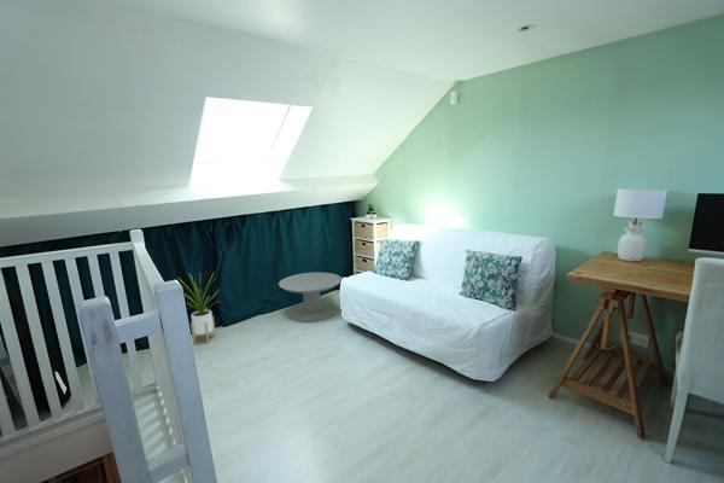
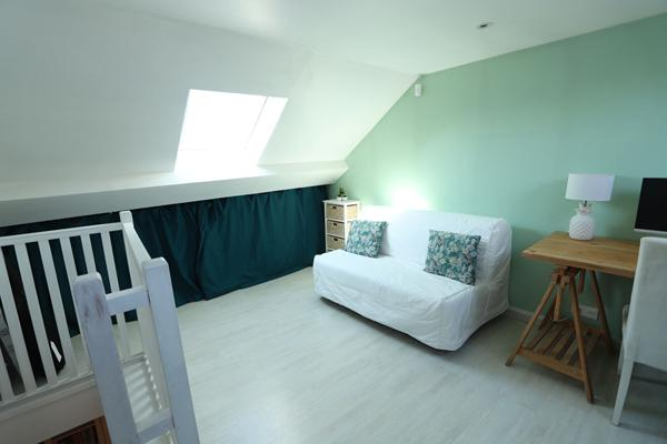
- side table [278,272,343,322]
- house plant [176,270,221,344]
